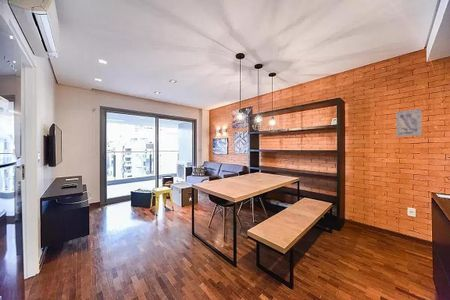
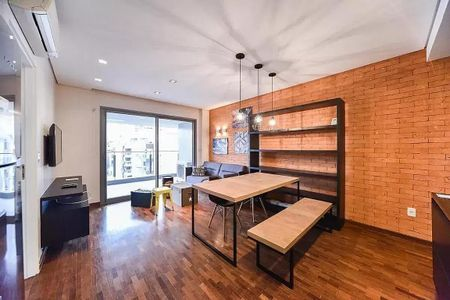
- wall art [395,108,423,138]
